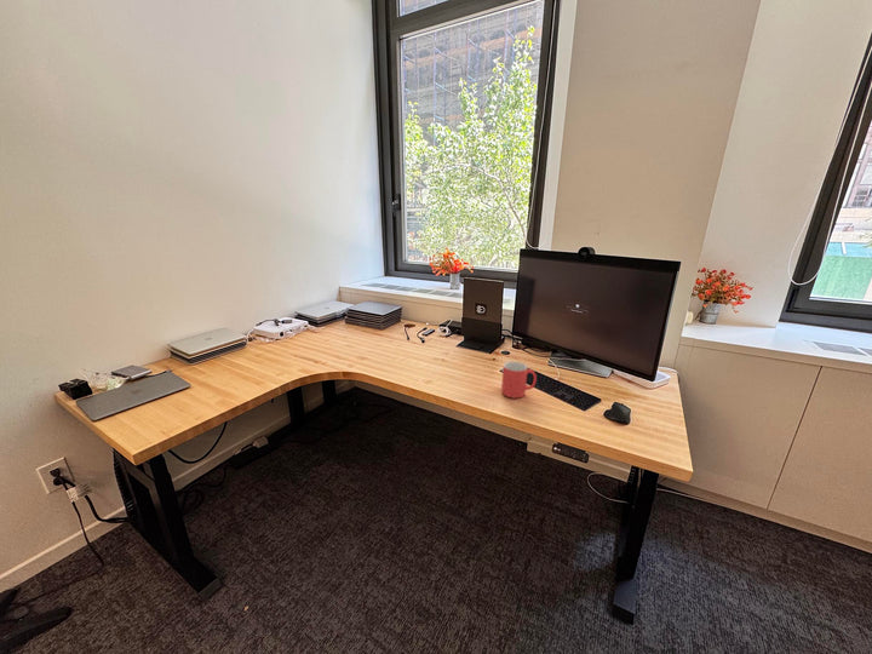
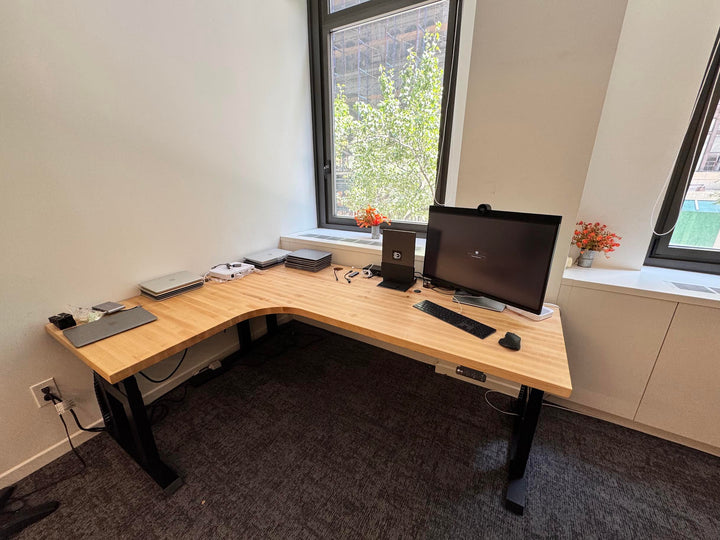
- mug [500,361,538,400]
